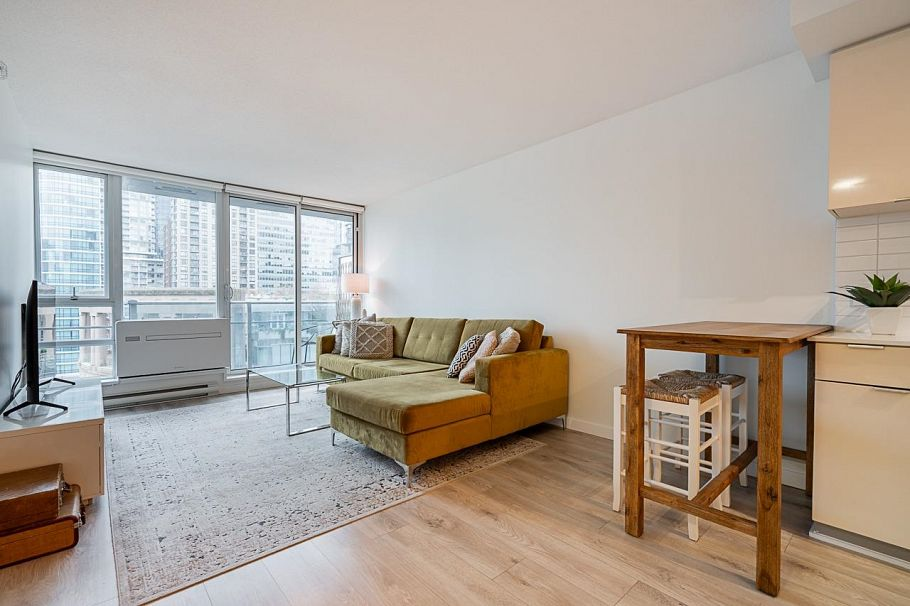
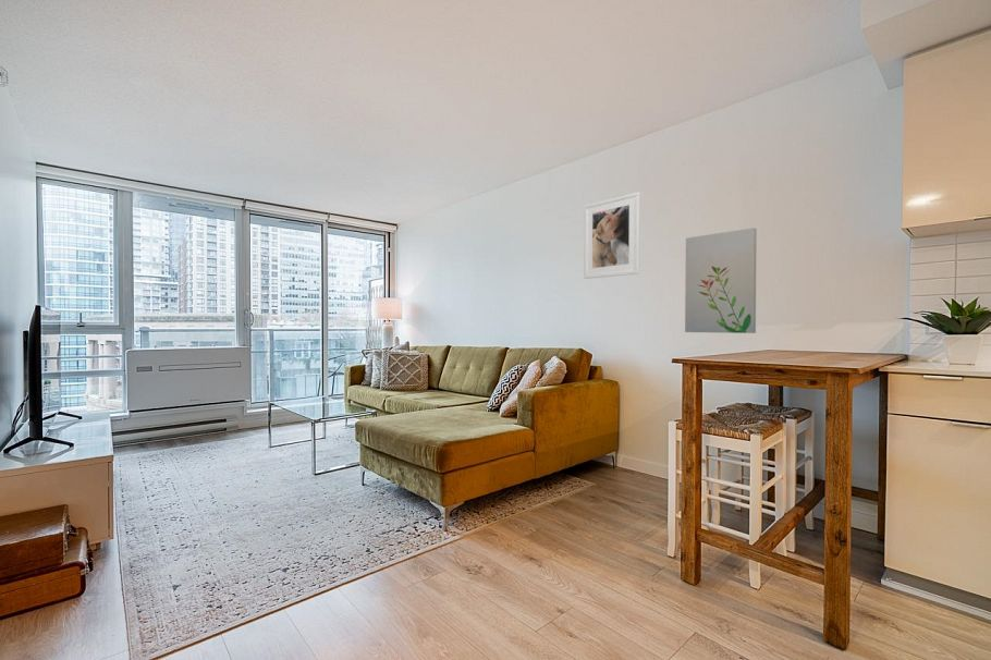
+ wall art [684,227,758,334]
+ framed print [583,191,641,280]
